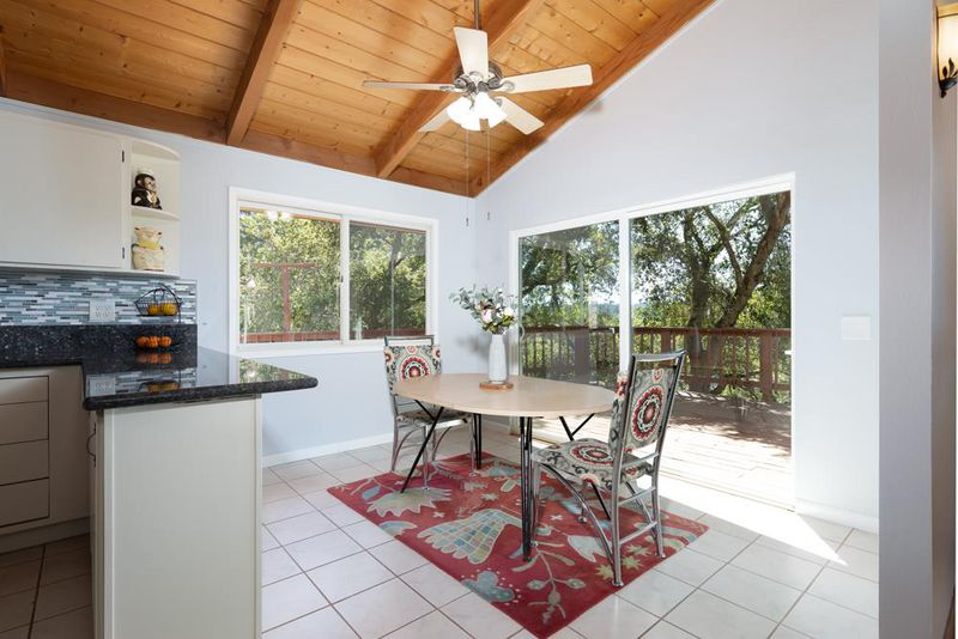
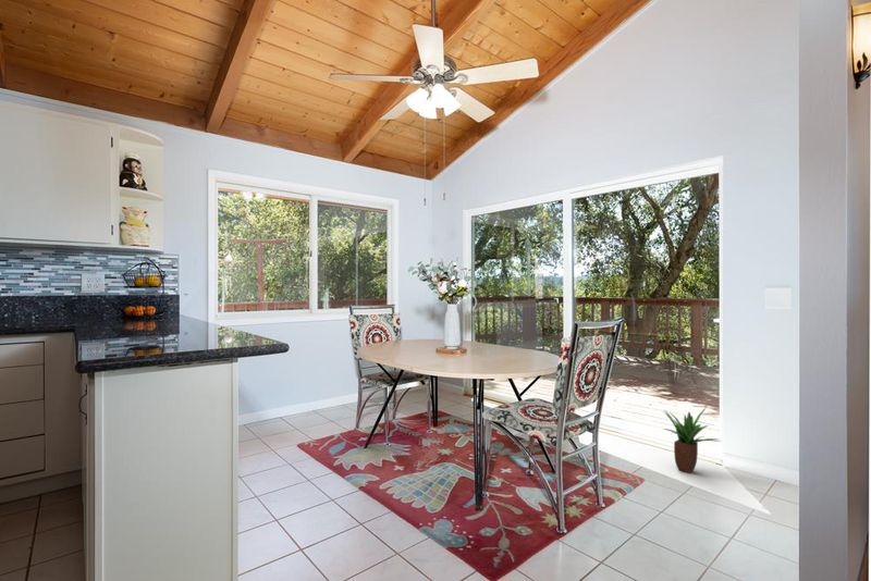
+ potted plant [663,407,721,474]
